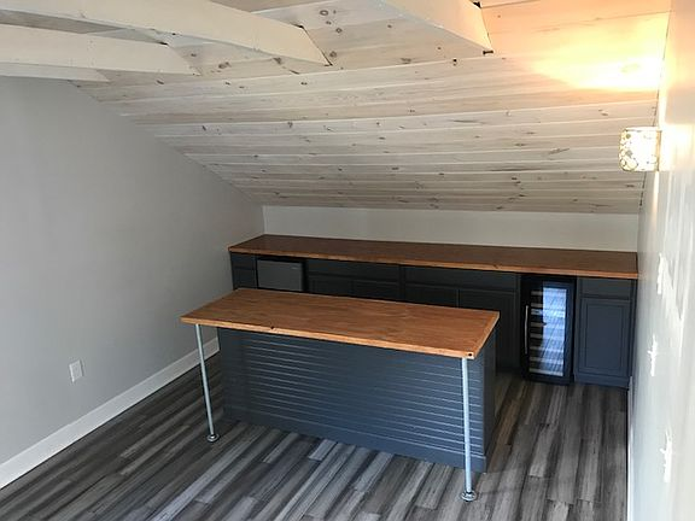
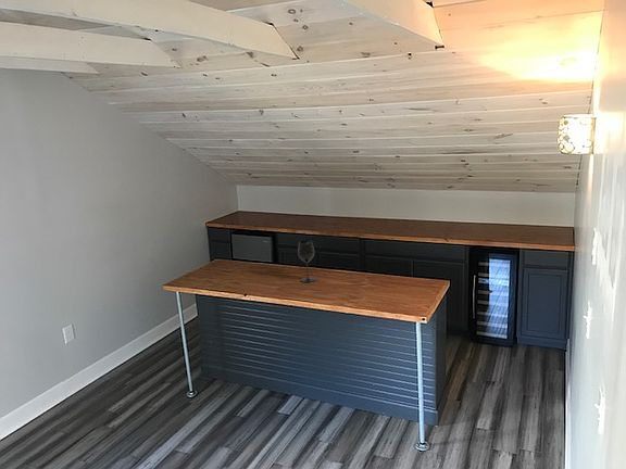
+ wineglass [297,240,317,283]
